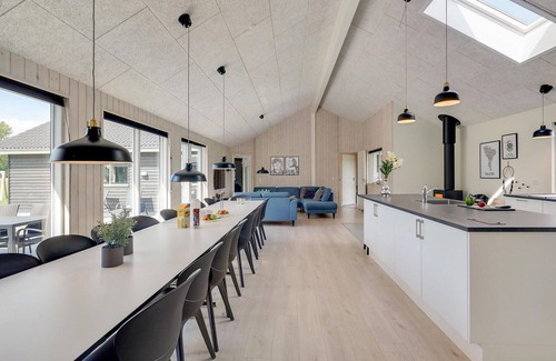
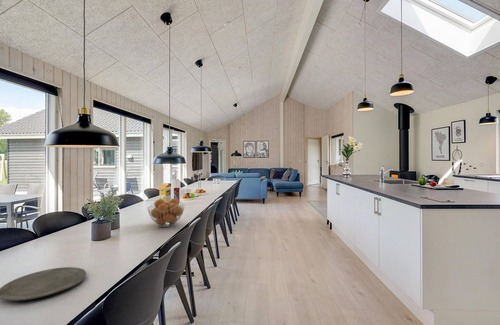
+ plate [0,266,87,301]
+ fruit basket [147,197,186,228]
